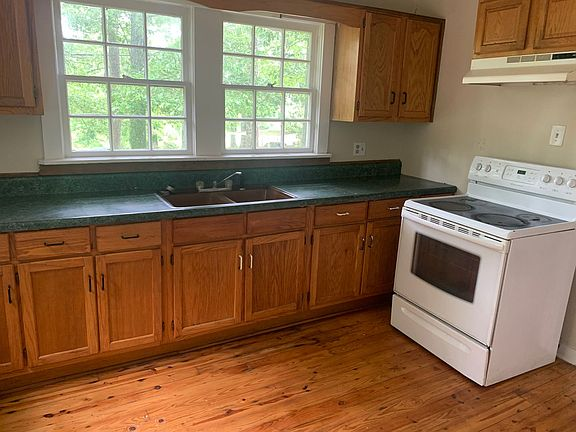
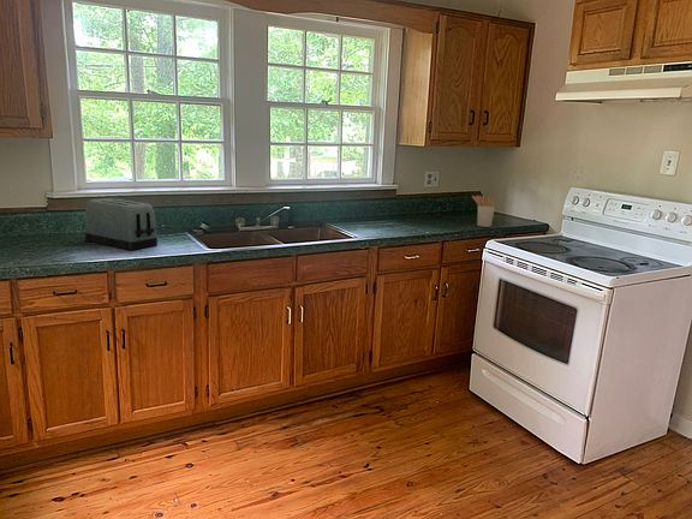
+ toaster [84,197,159,251]
+ utensil holder [471,195,496,228]
